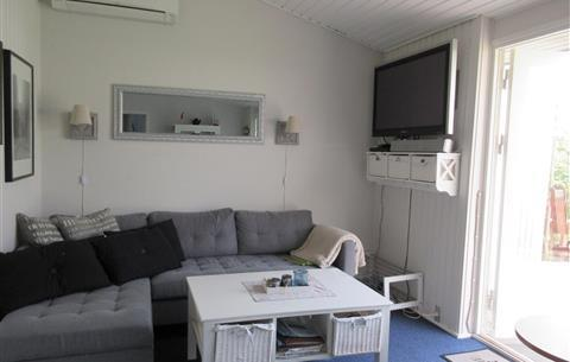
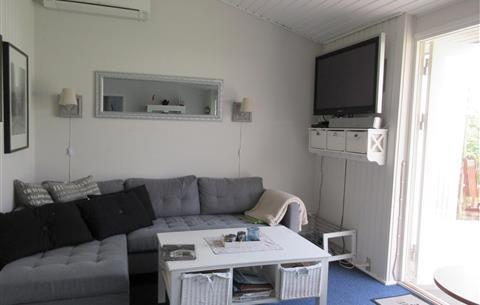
+ magazine [159,243,197,261]
